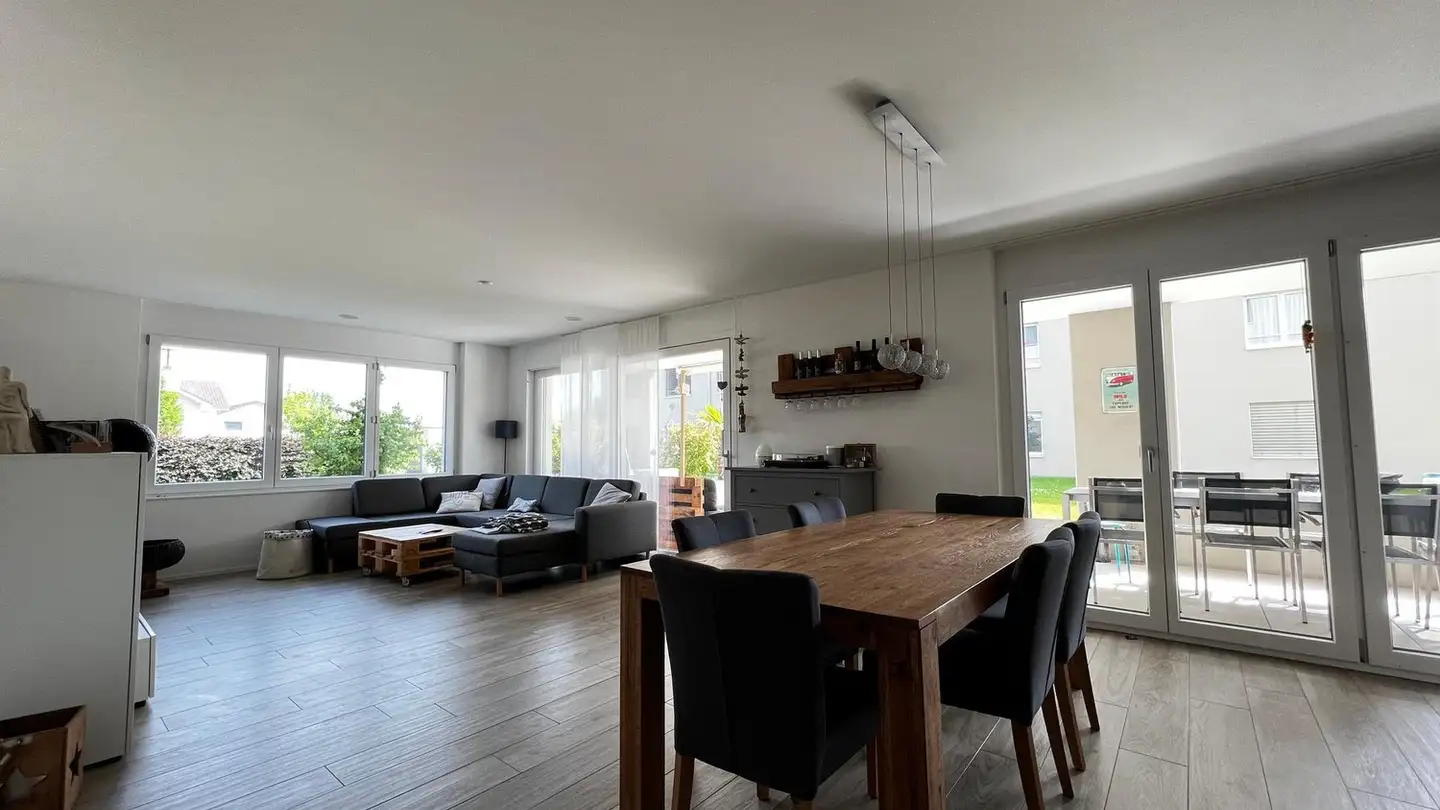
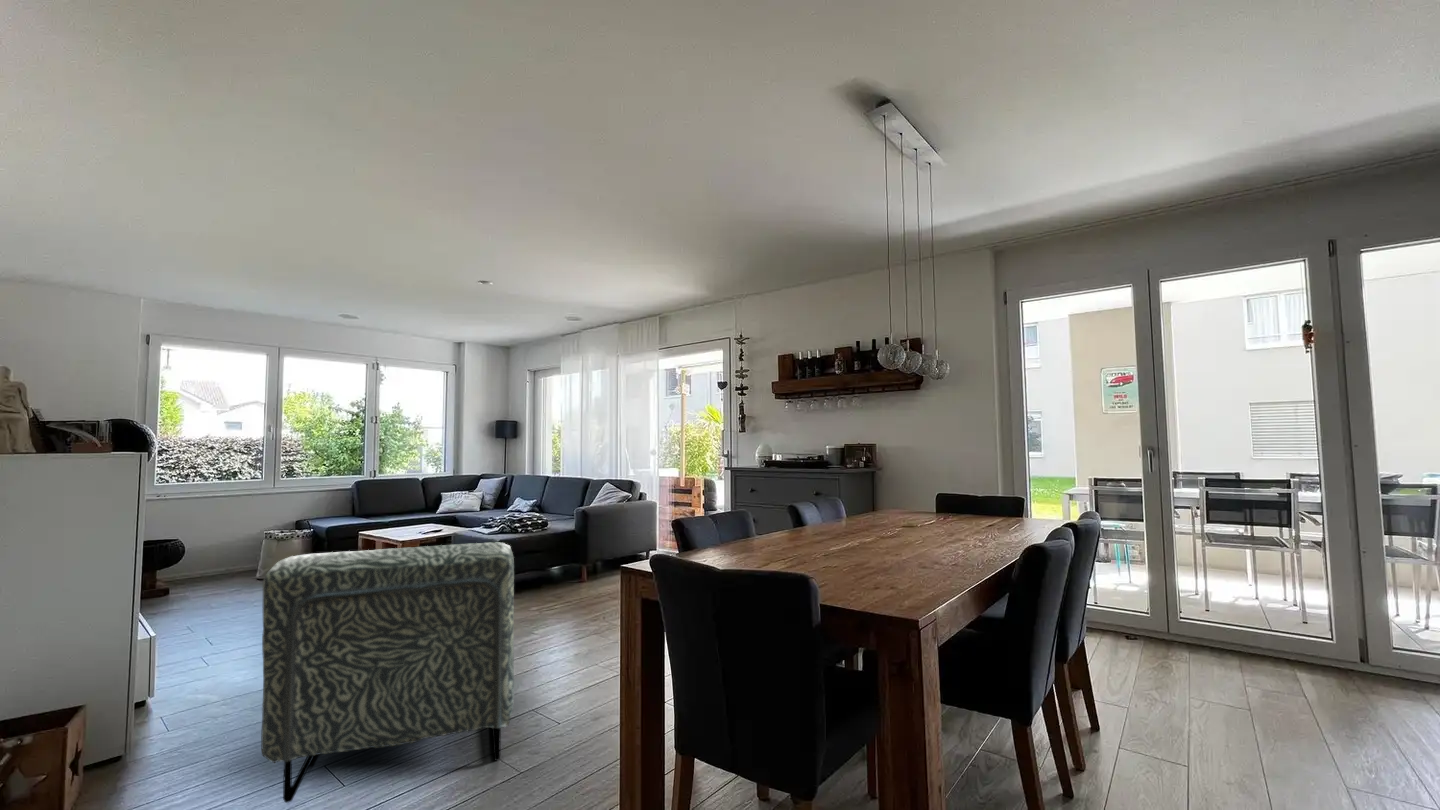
+ armchair [260,542,515,804]
